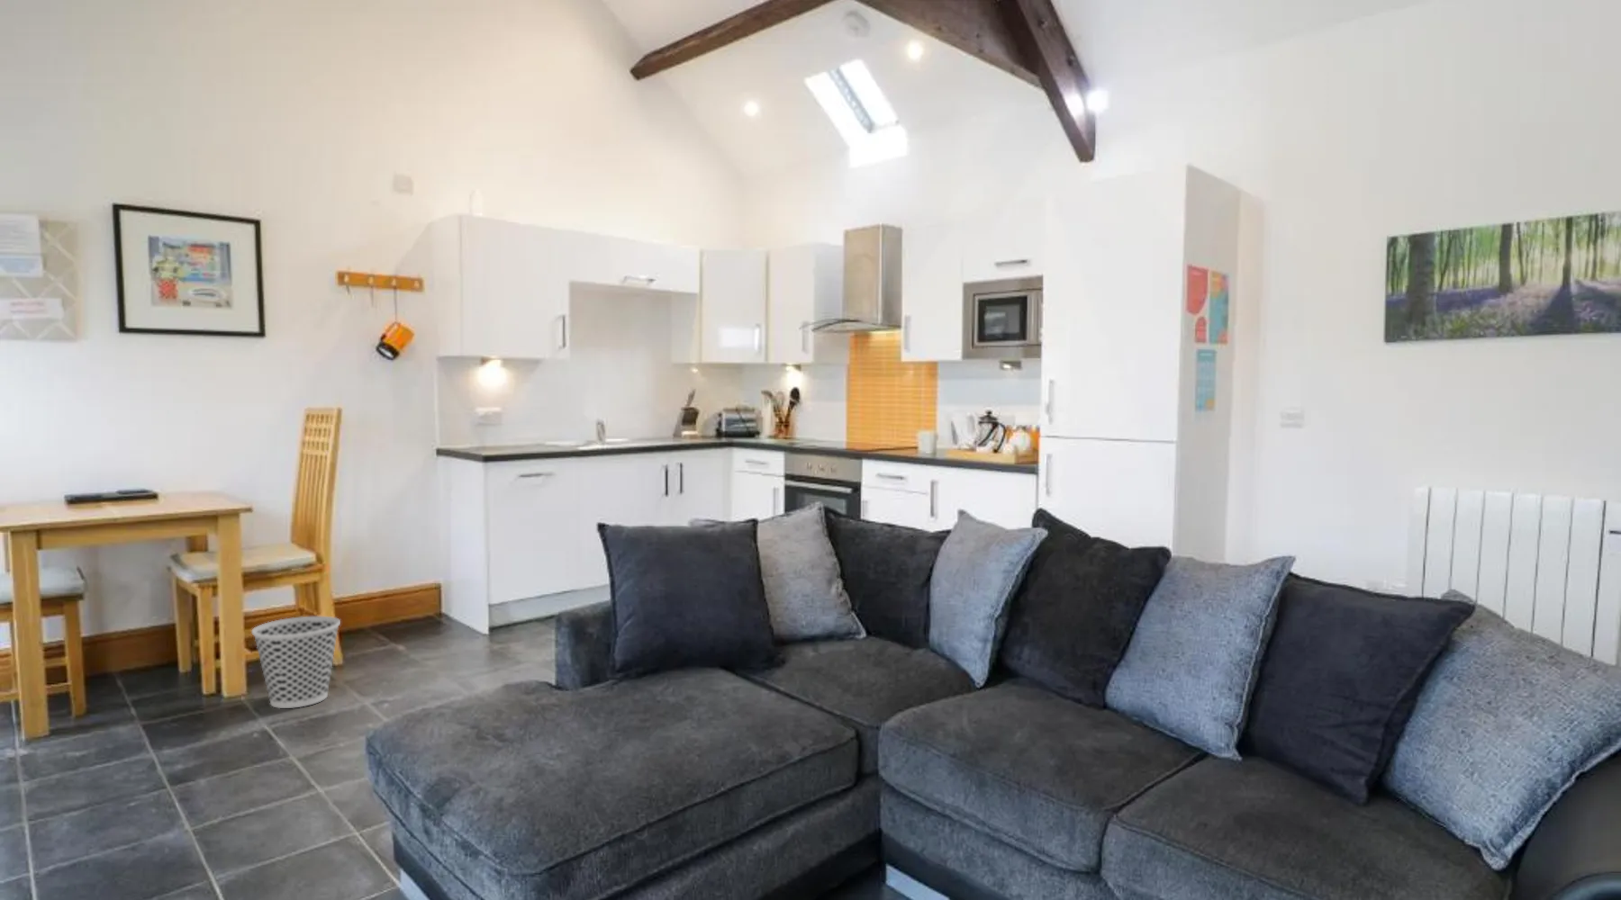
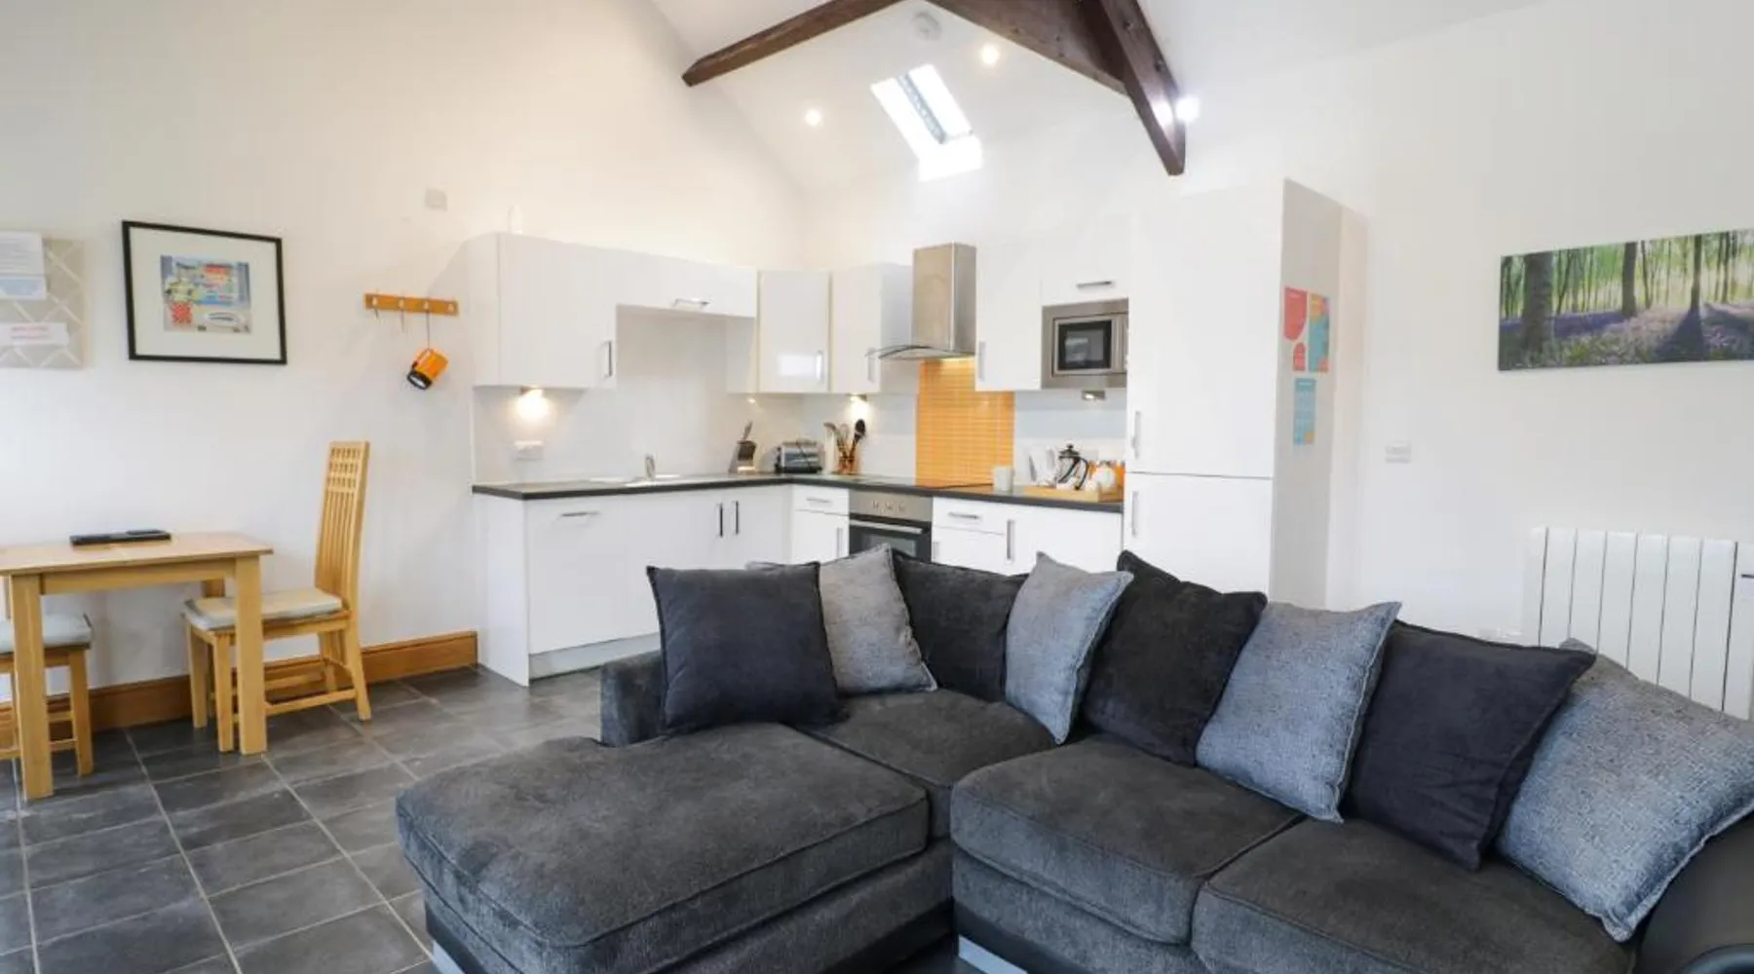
- wastebasket [252,615,341,709]
